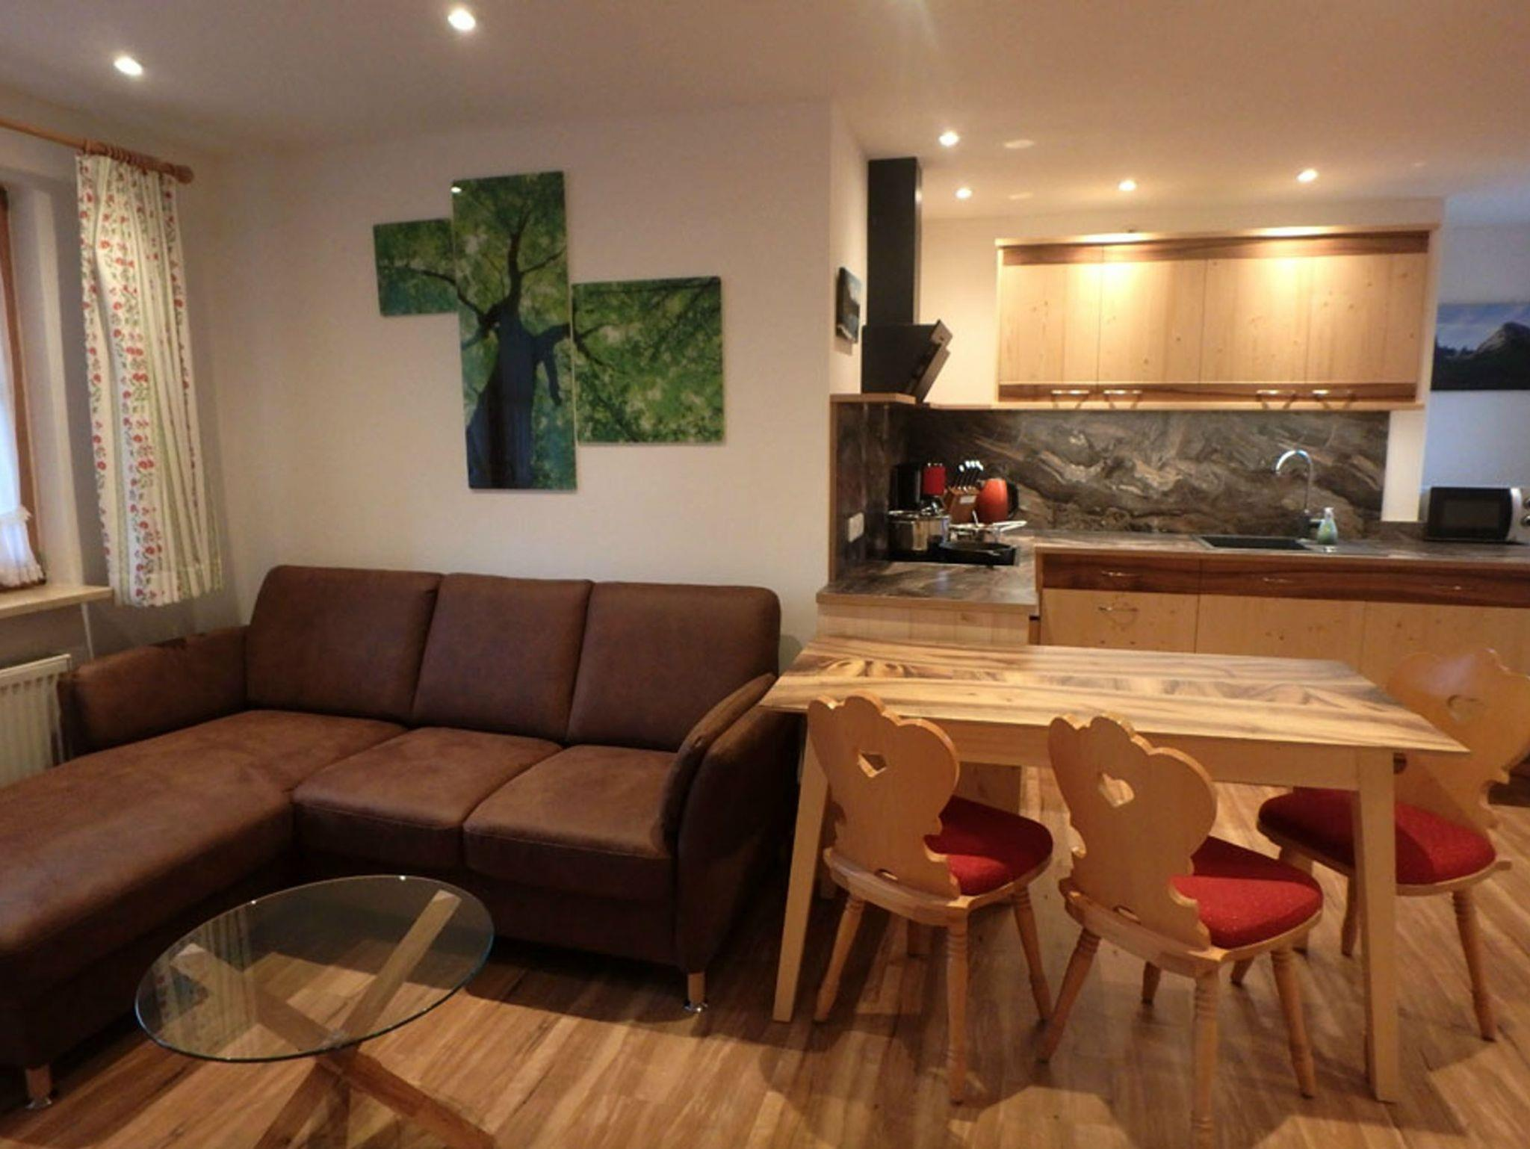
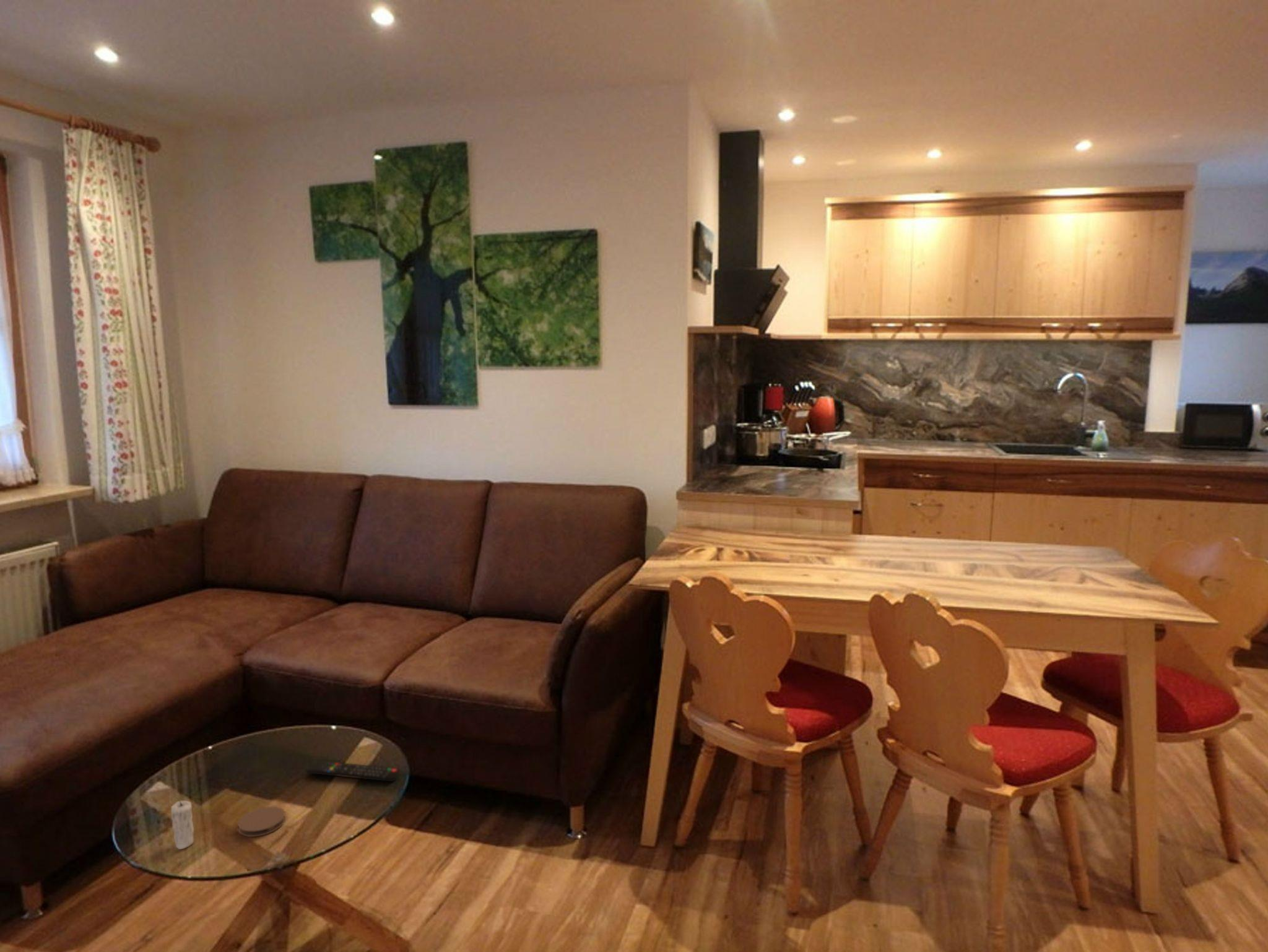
+ remote control [306,760,401,782]
+ coaster [237,806,286,837]
+ candle [170,797,194,850]
